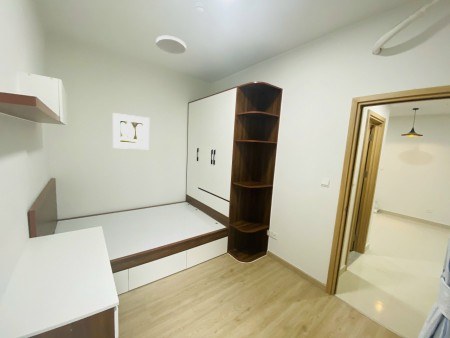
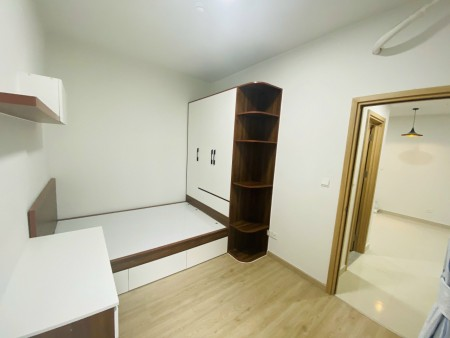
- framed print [112,112,150,150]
- ceiling light [155,35,187,55]
